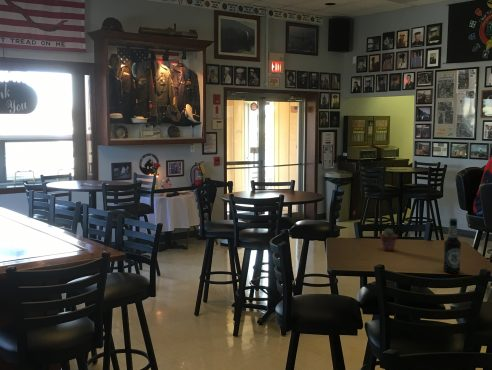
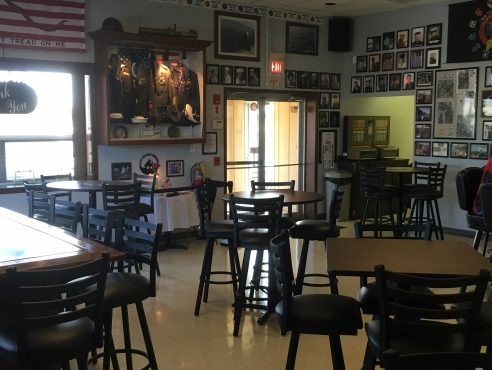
- potted succulent [379,227,399,252]
- bottle [442,217,462,275]
